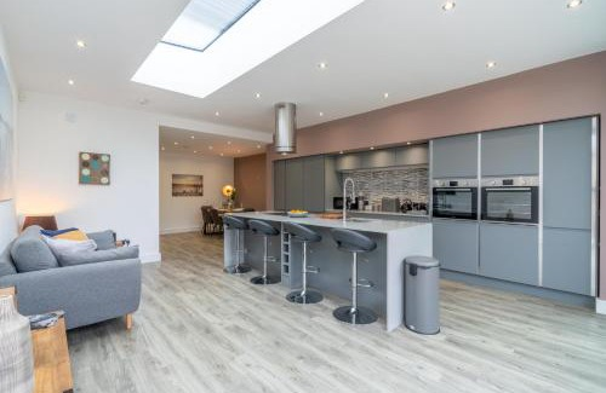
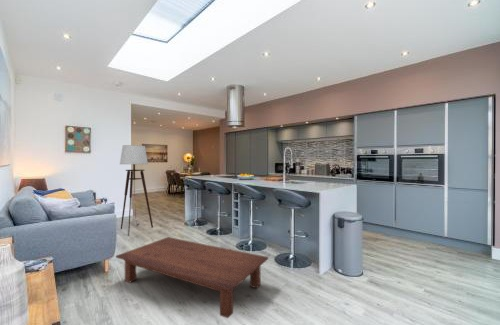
+ coffee table [115,236,269,319]
+ floor lamp [119,144,154,237]
